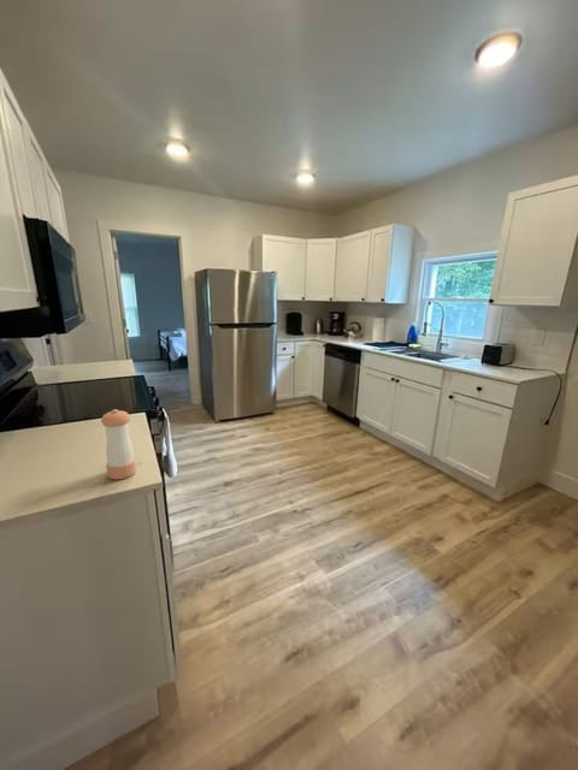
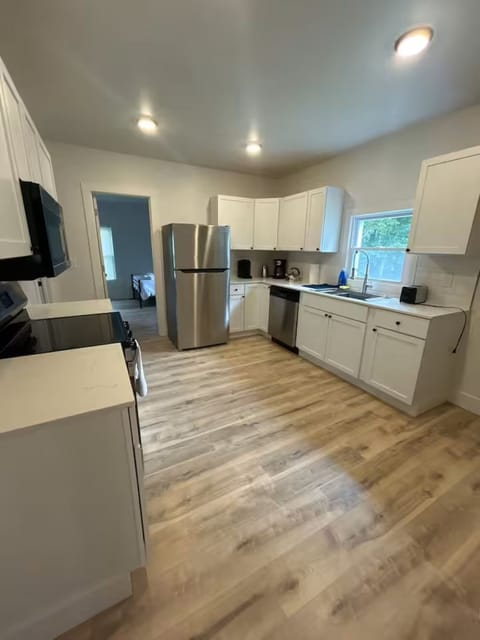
- pepper shaker [100,408,137,480]
